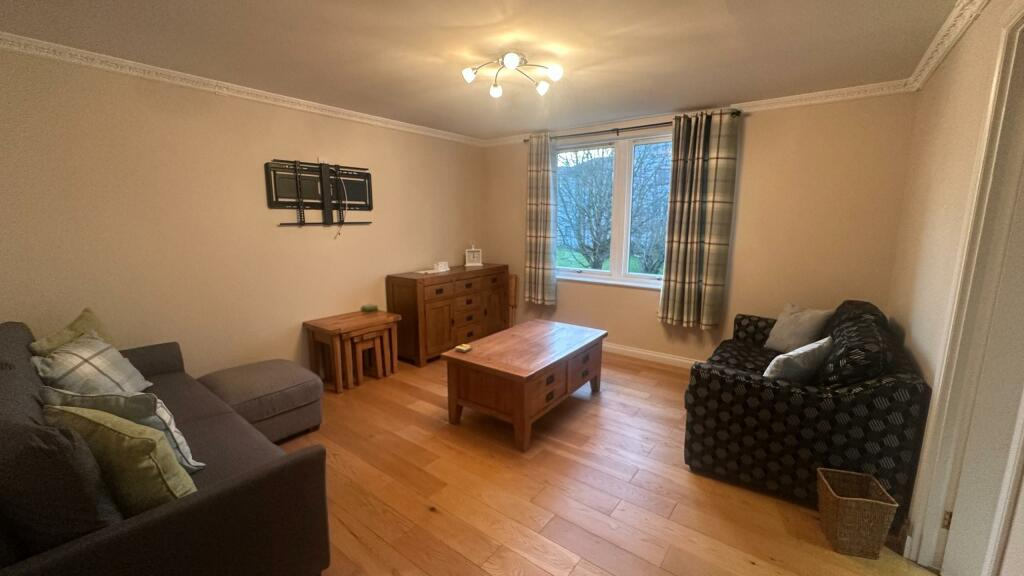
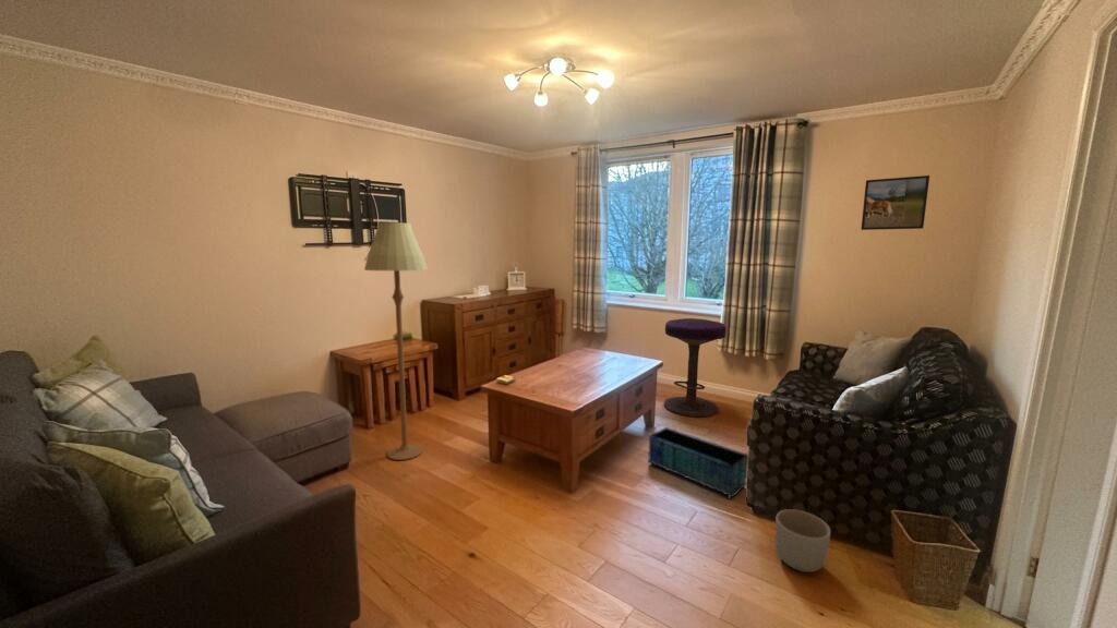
+ planter [774,508,831,573]
+ floor lamp [363,221,429,461]
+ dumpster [647,426,749,500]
+ stool [663,317,728,418]
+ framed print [861,174,930,231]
